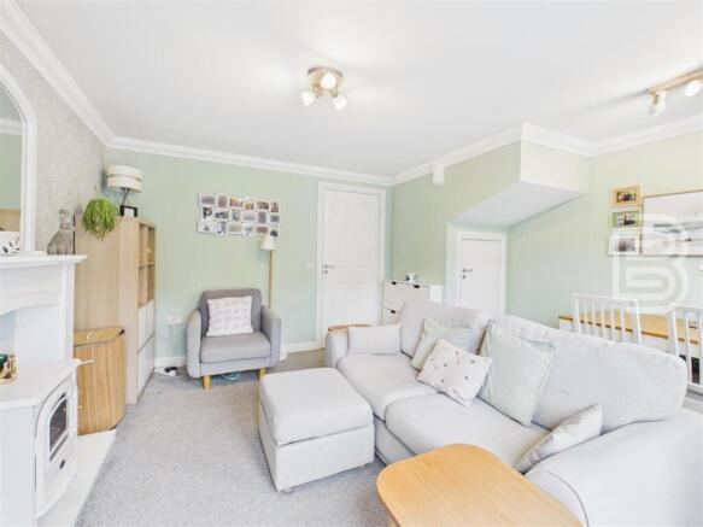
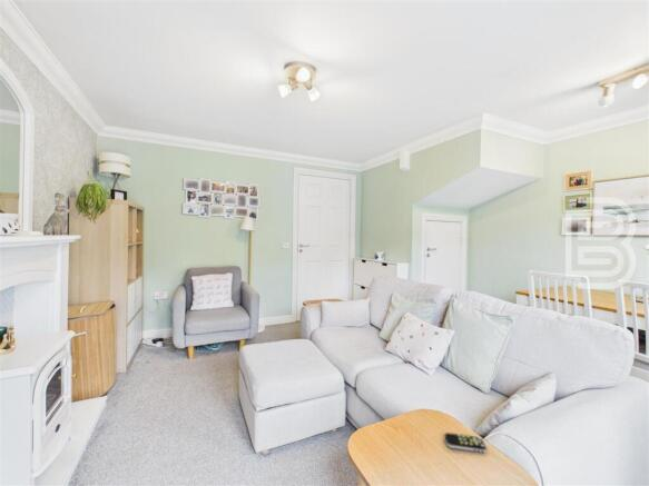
+ remote control [443,432,488,454]
